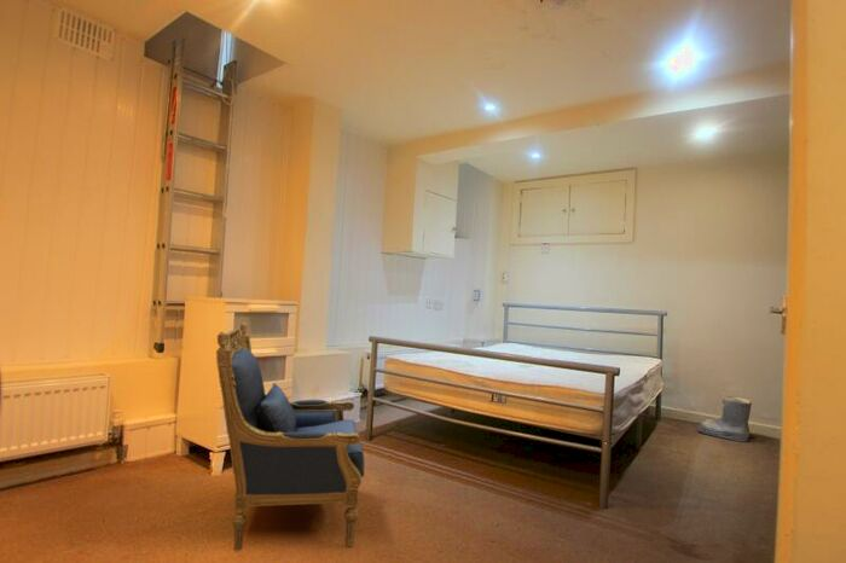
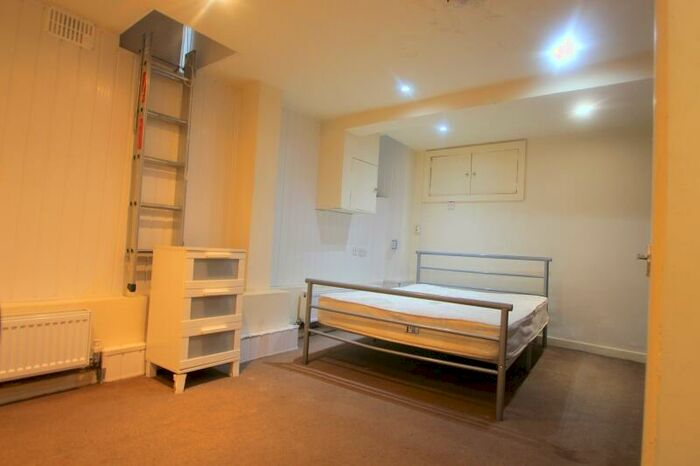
- boots [697,395,753,443]
- armchair [215,321,365,552]
